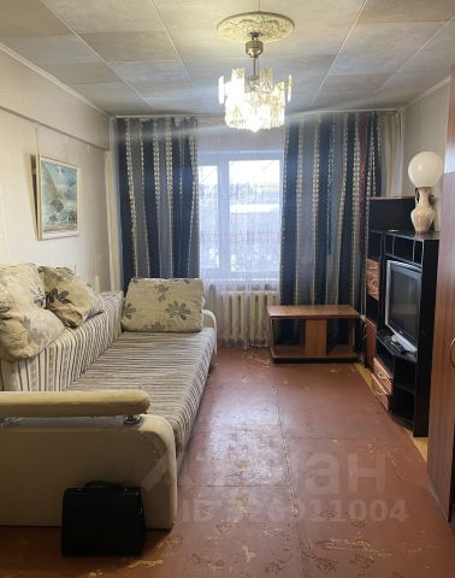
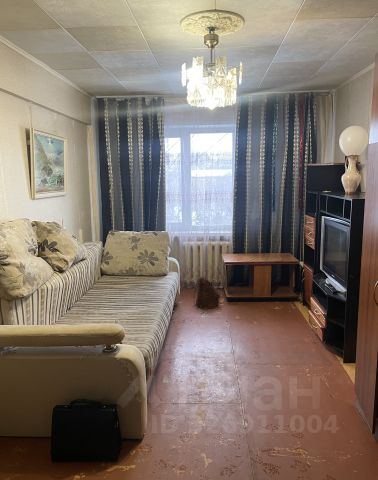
+ backpack [193,275,221,311]
